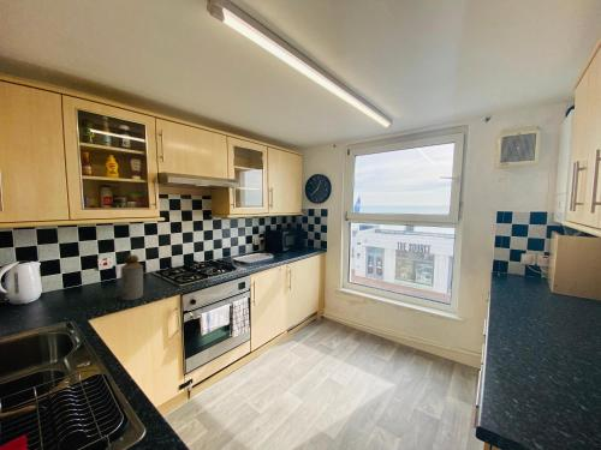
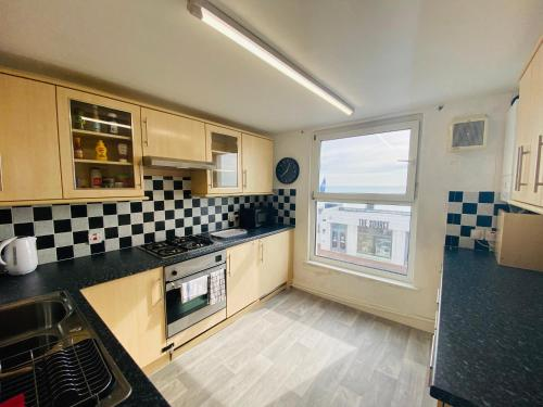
- bottle [119,253,144,301]
